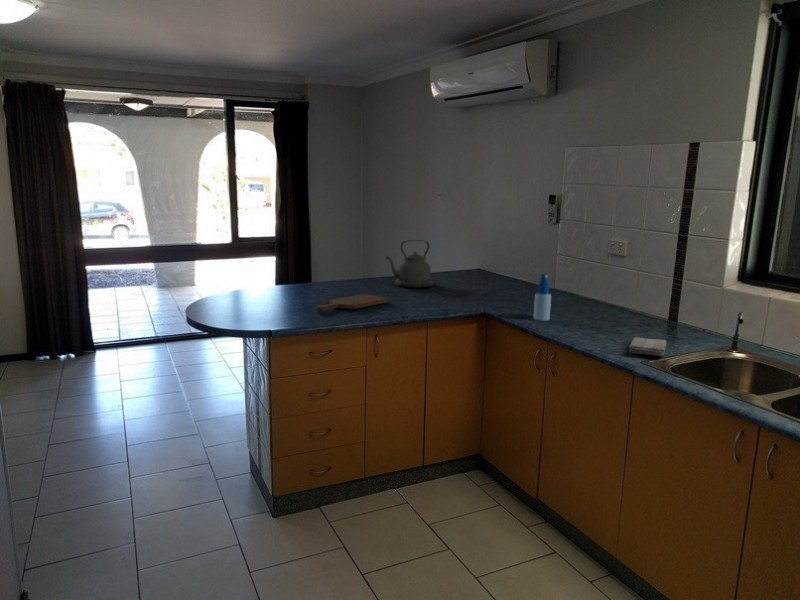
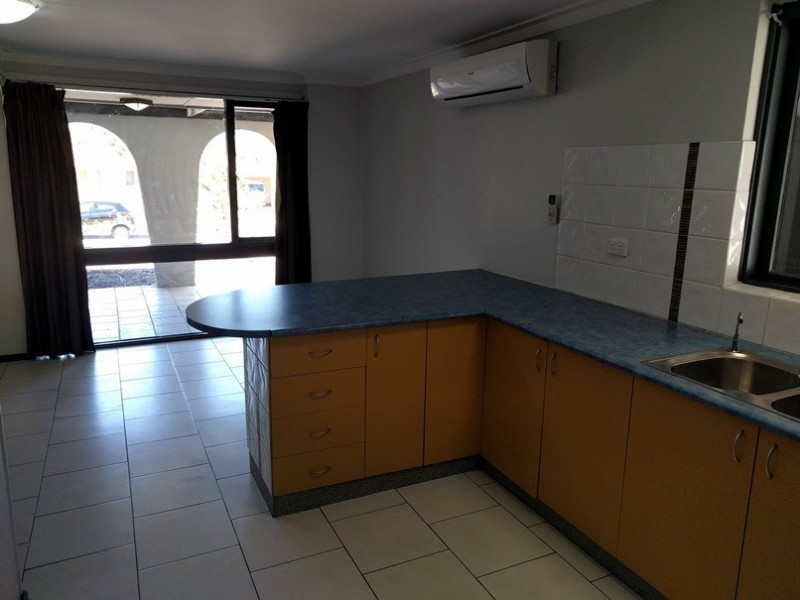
- cutting board [316,293,389,312]
- kettle [385,239,435,289]
- spray bottle [533,273,552,322]
- washcloth [628,336,667,357]
